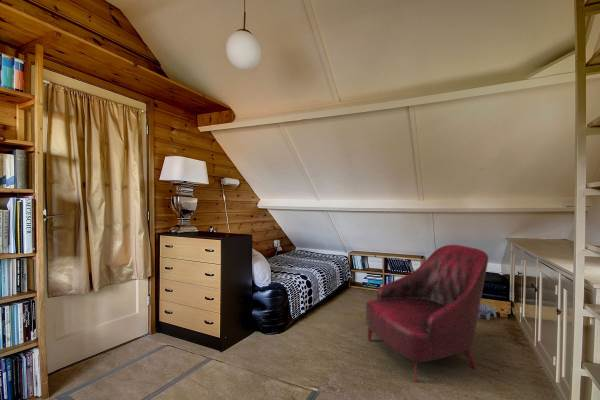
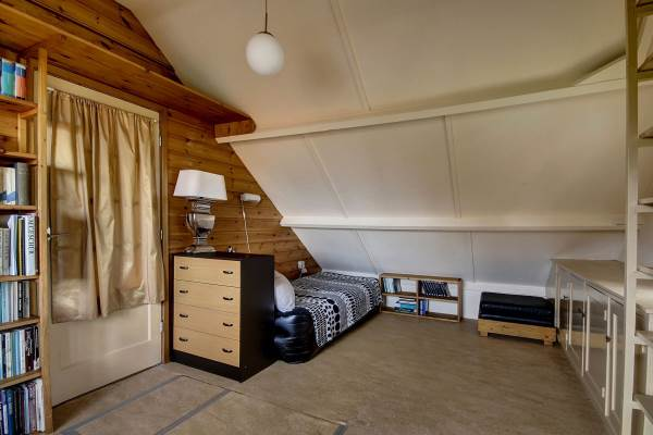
- plush toy [478,303,497,321]
- armchair [365,244,489,384]
